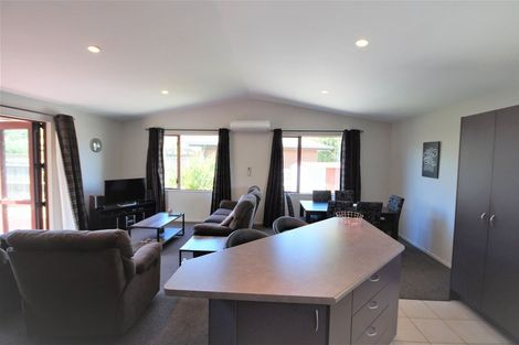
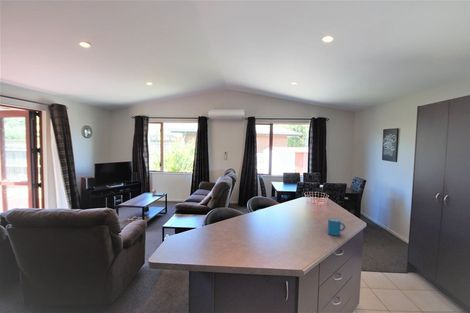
+ mug [327,217,346,237]
